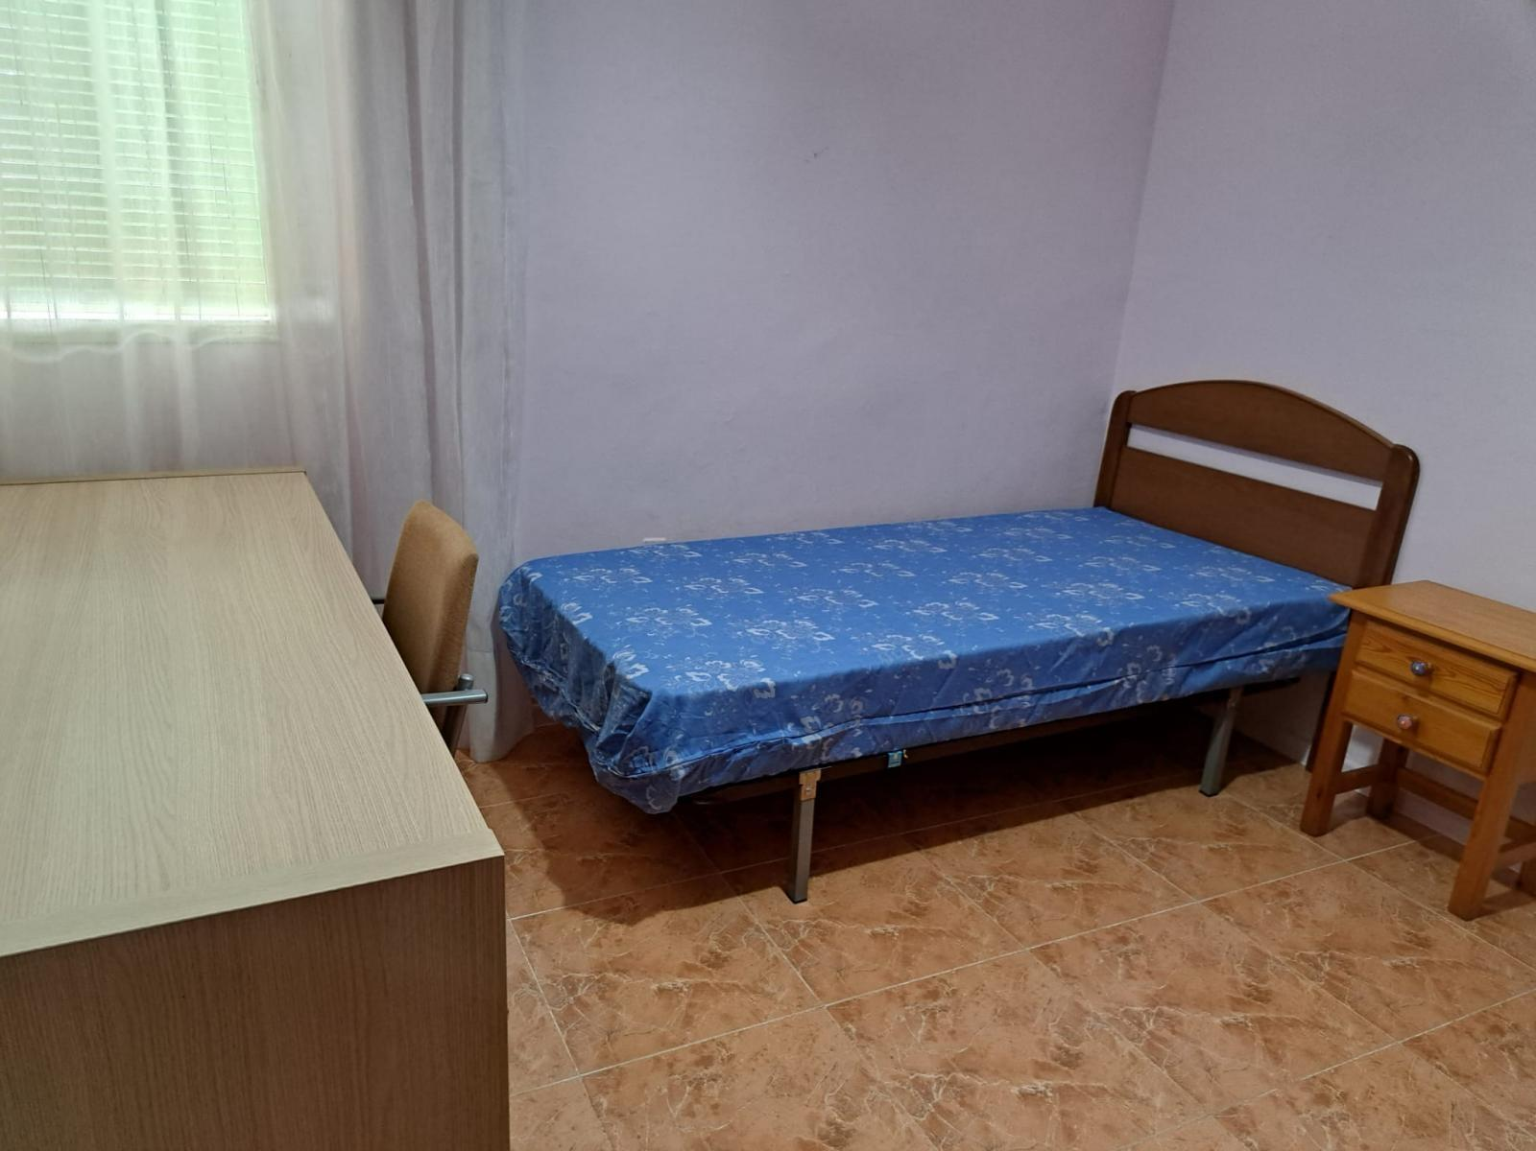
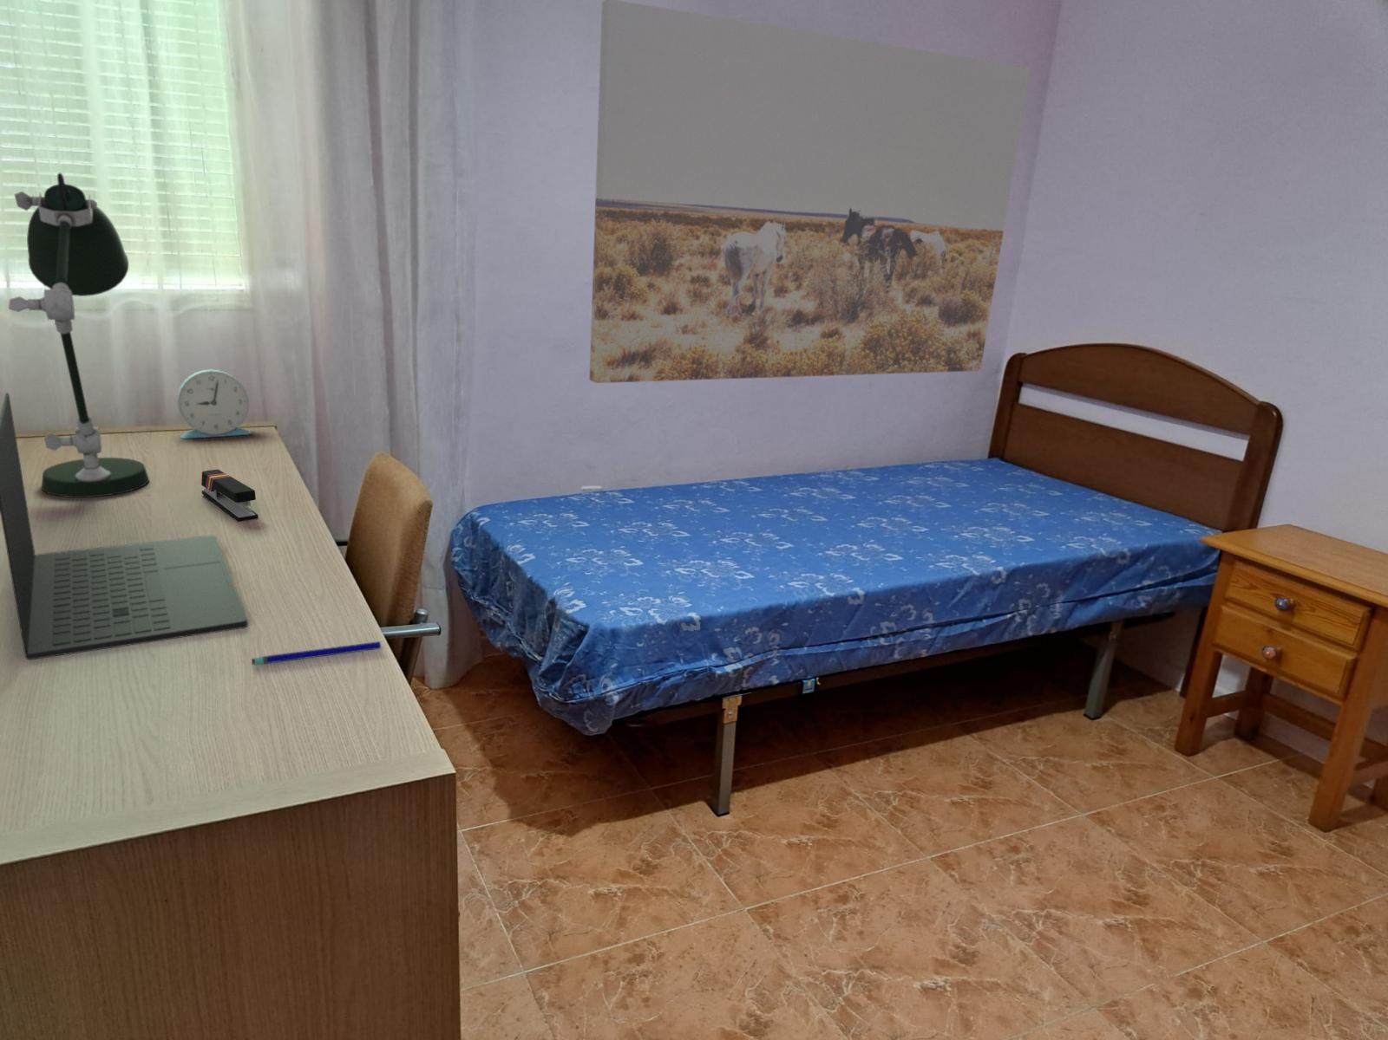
+ pen [250,640,381,665]
+ stapler [200,469,259,522]
+ wall art [589,0,1031,383]
+ alarm clock [176,369,252,439]
+ desk lamp [8,173,150,498]
+ laptop [0,392,248,661]
